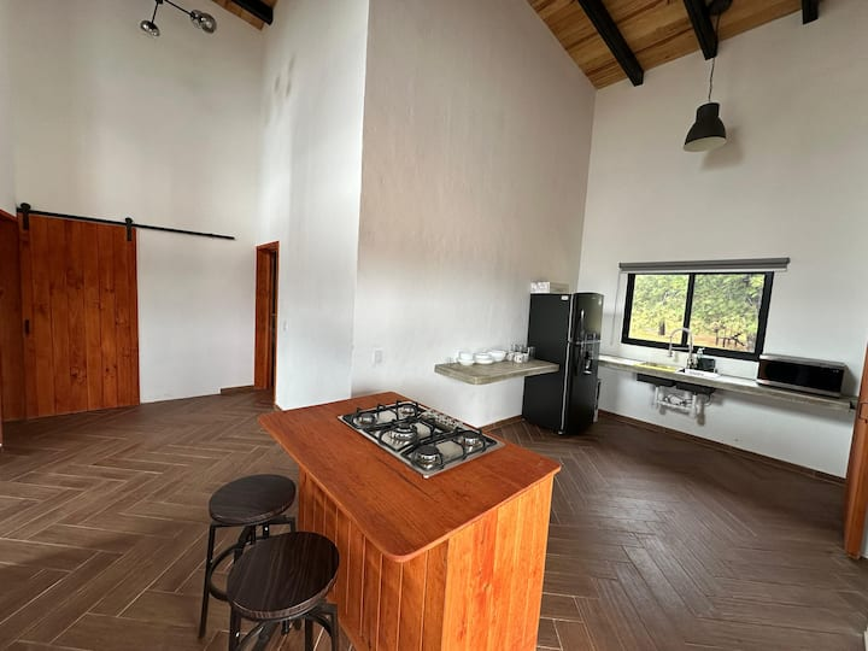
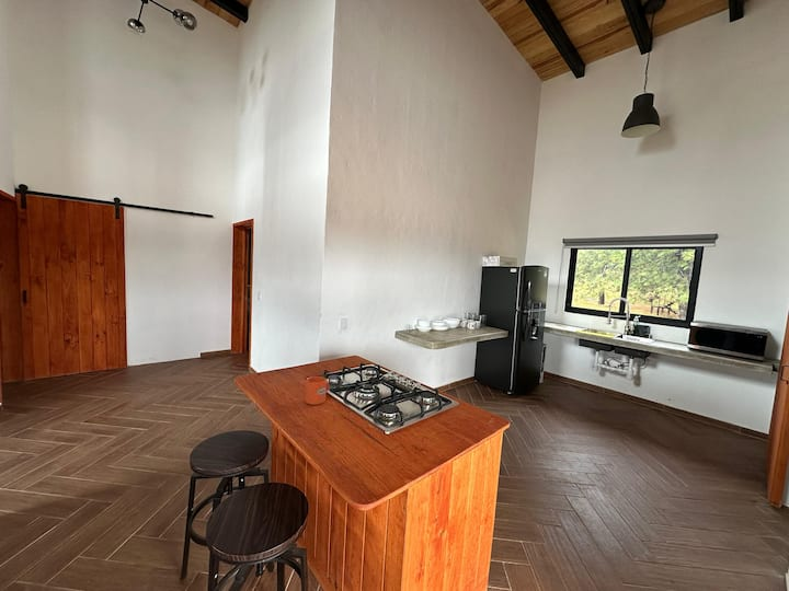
+ mug [305,375,330,406]
